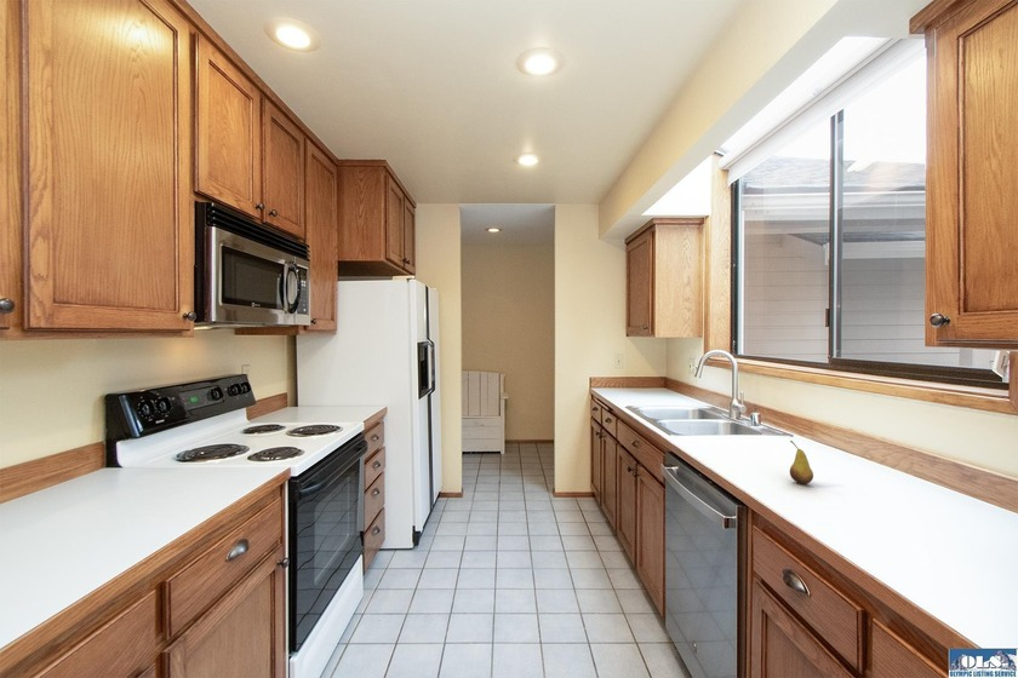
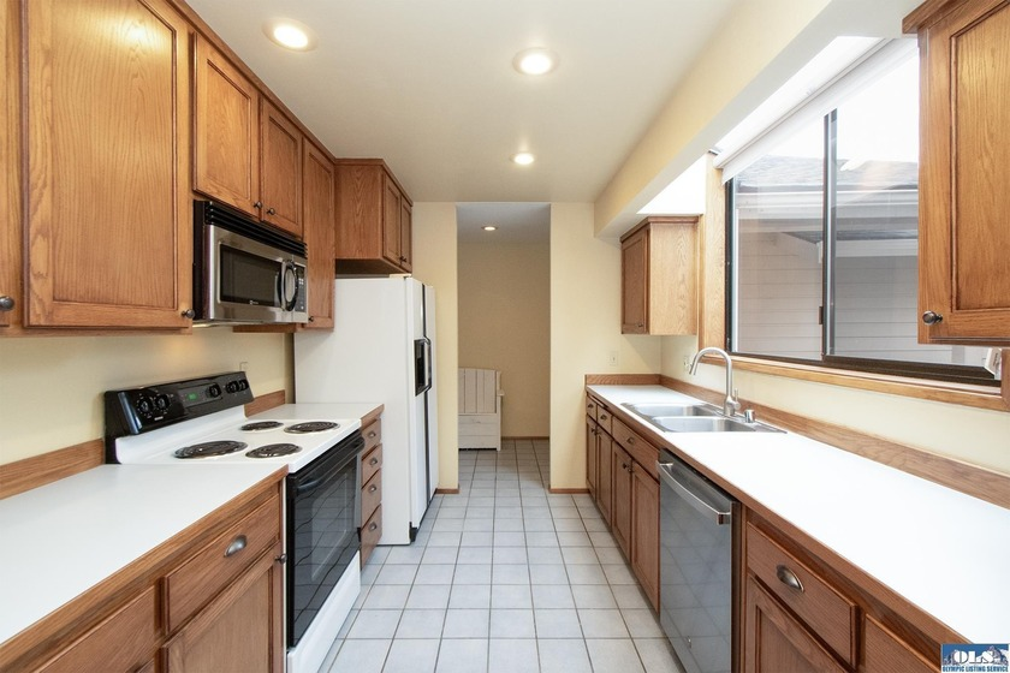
- fruit [789,439,814,485]
